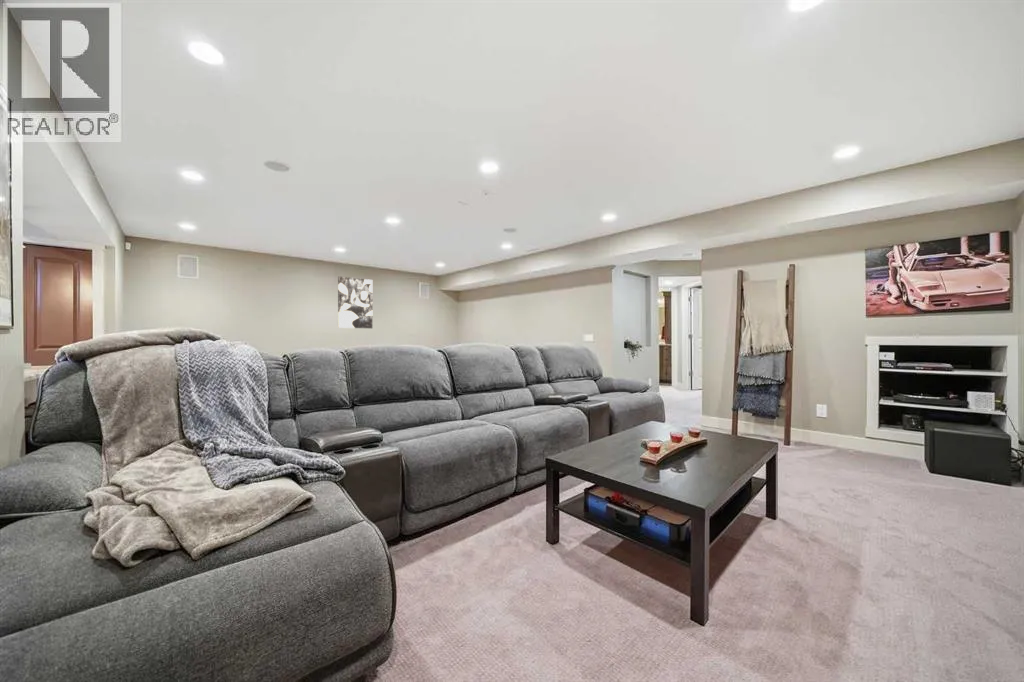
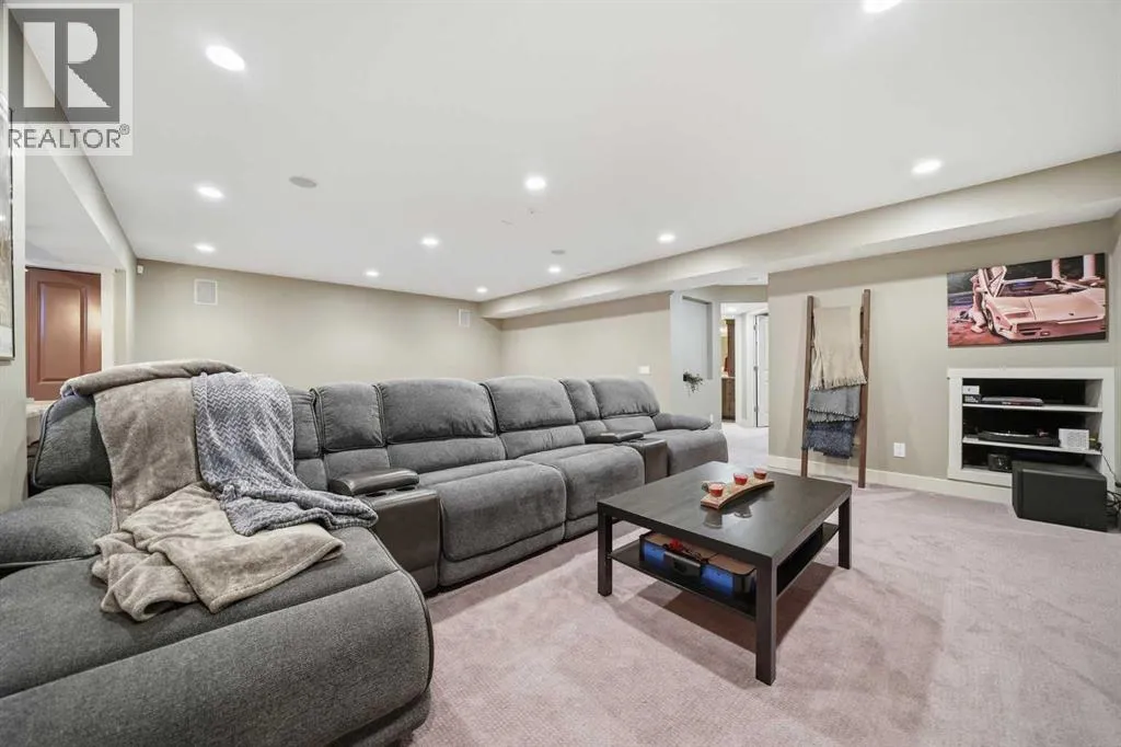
- wall art [337,275,373,329]
